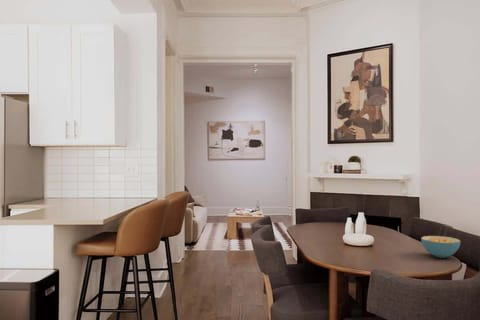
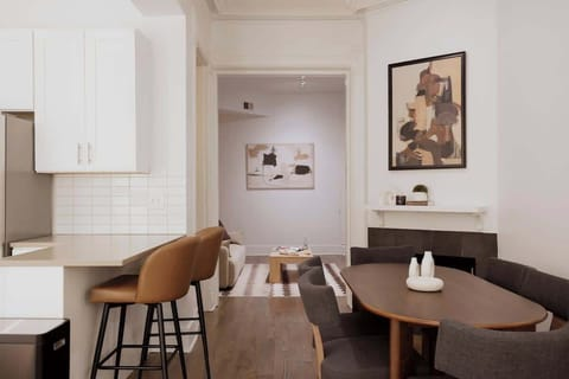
- cereal bowl [420,235,461,259]
